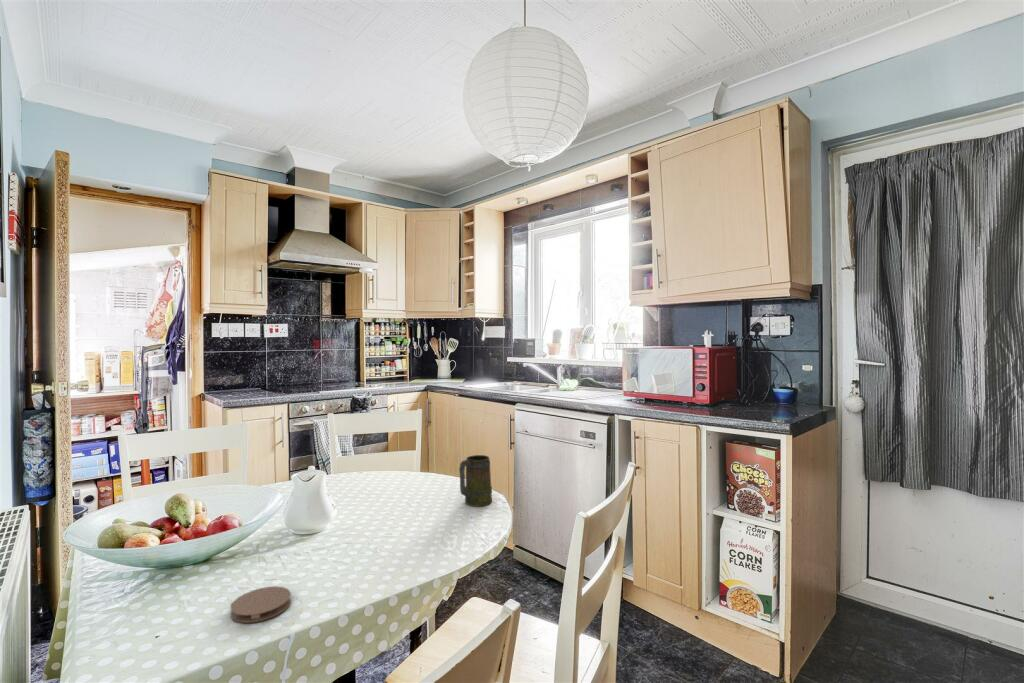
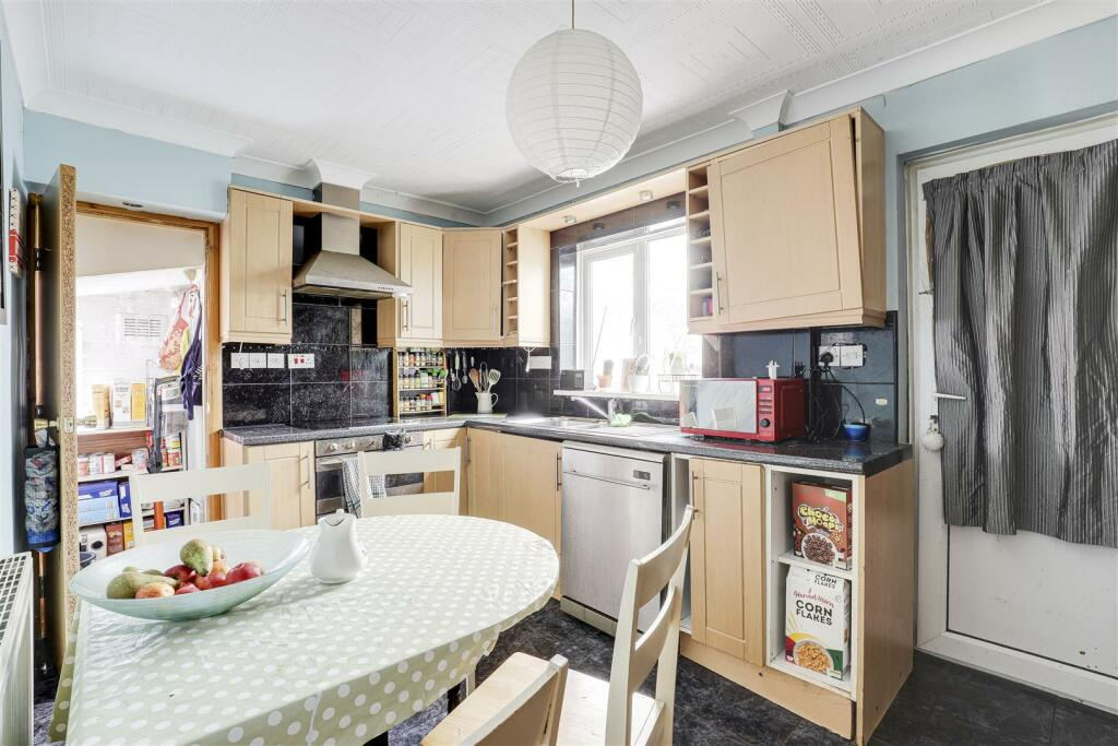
- mug [458,454,493,508]
- coaster [230,585,292,624]
